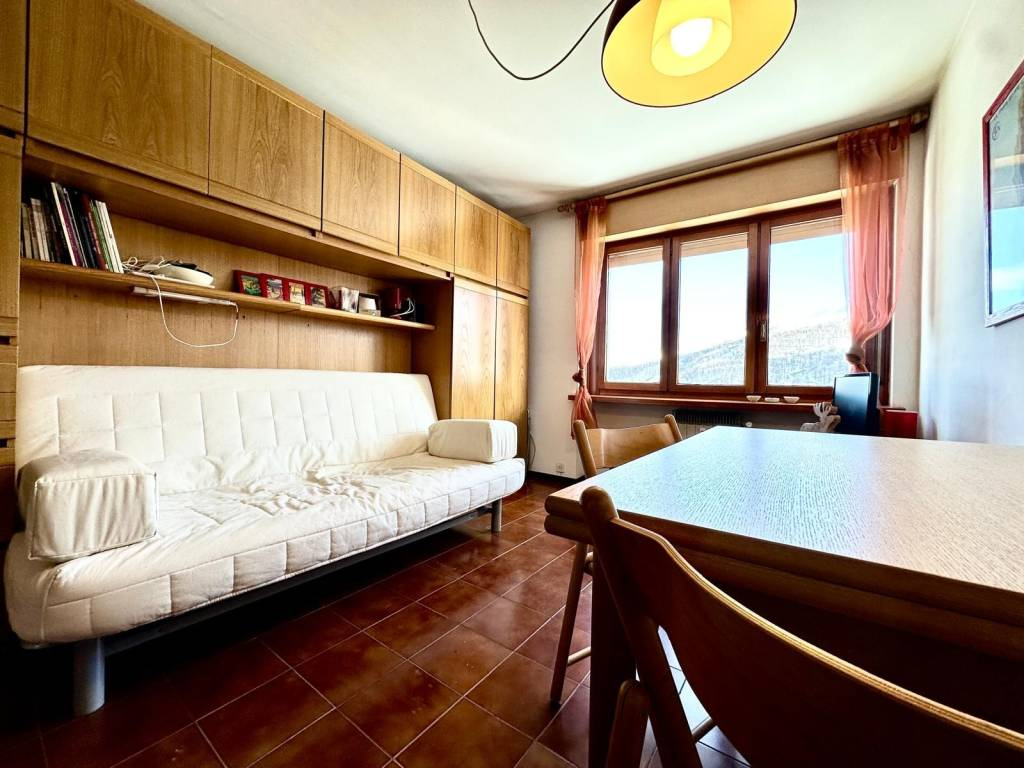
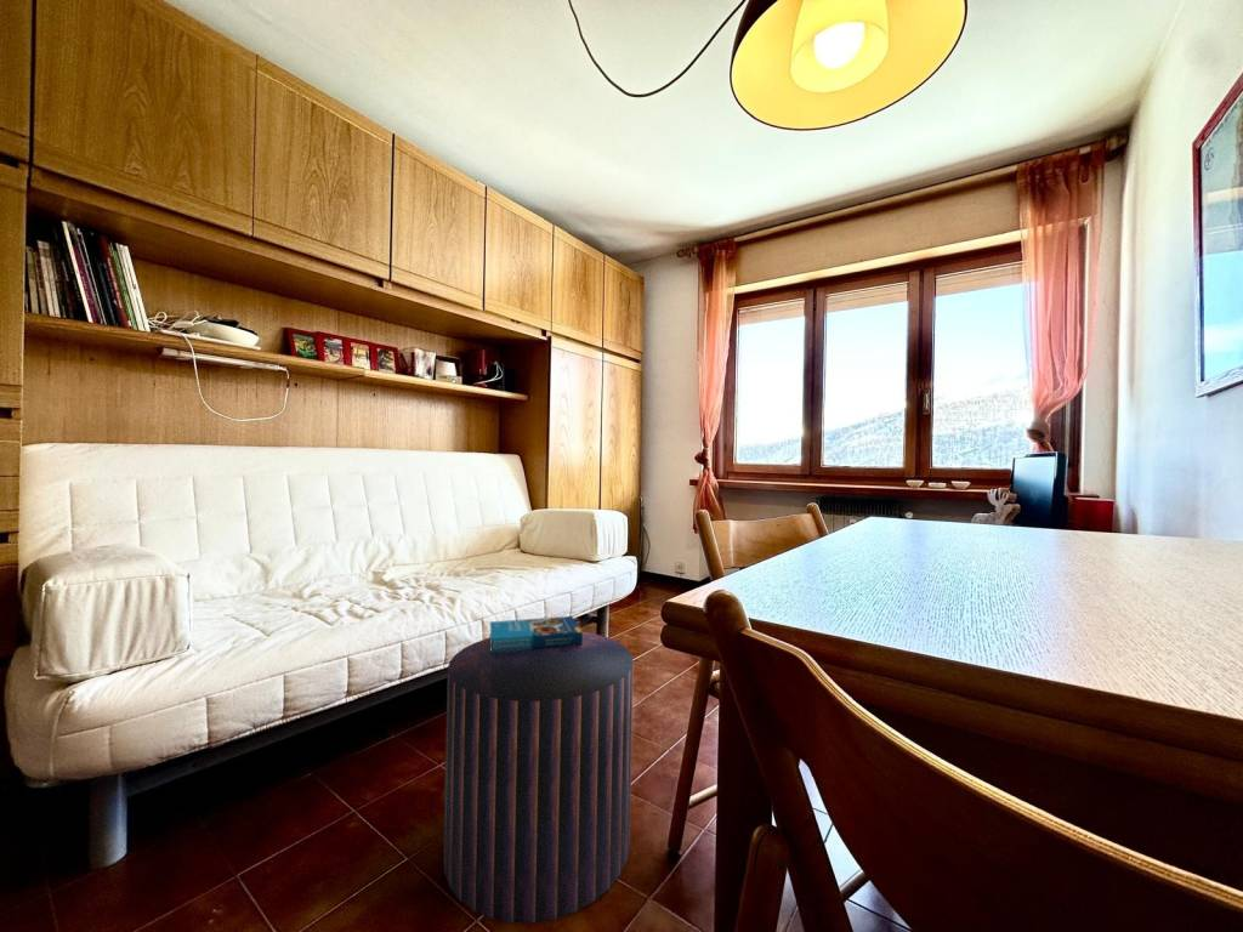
+ stool [442,631,635,924]
+ book [488,615,584,653]
